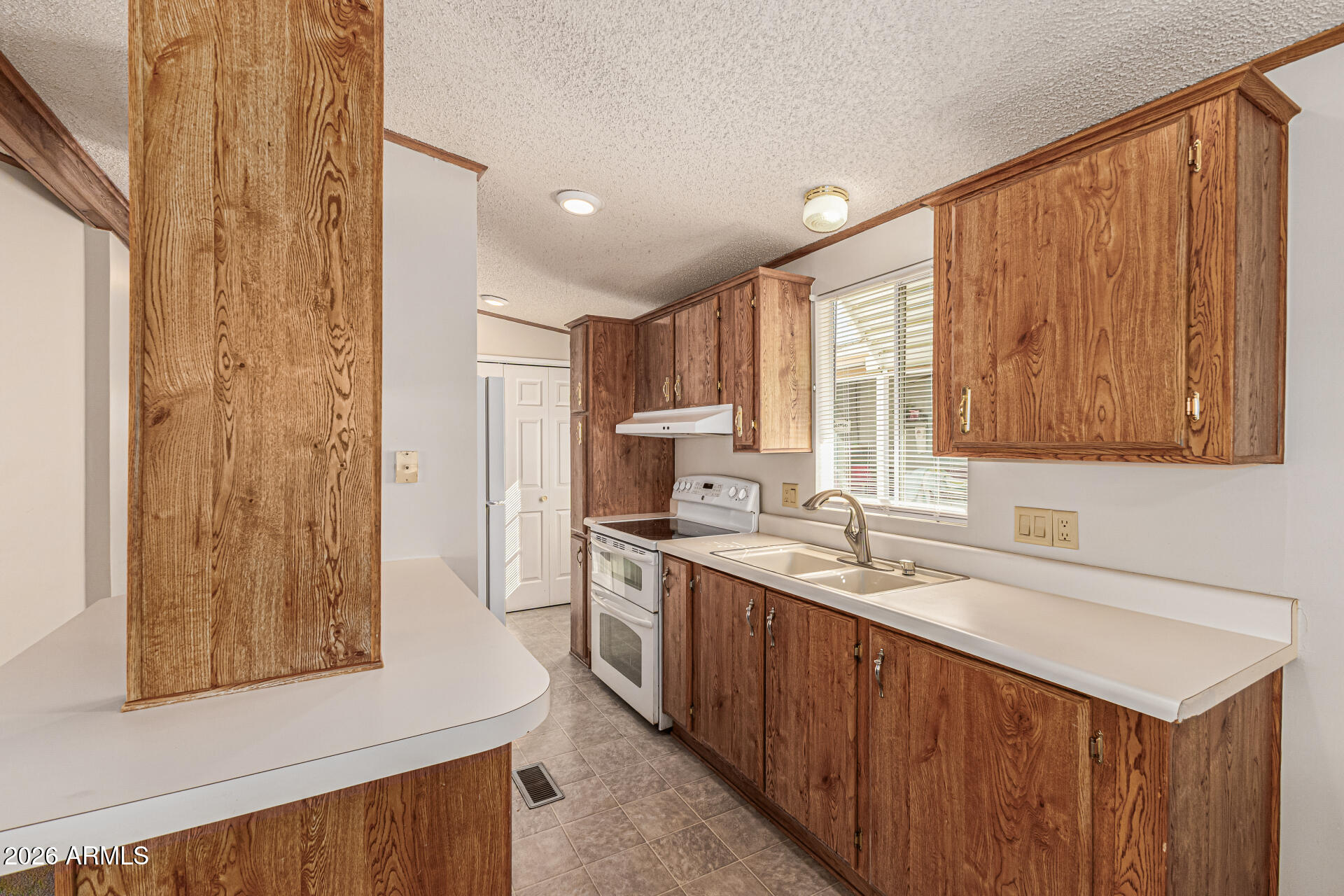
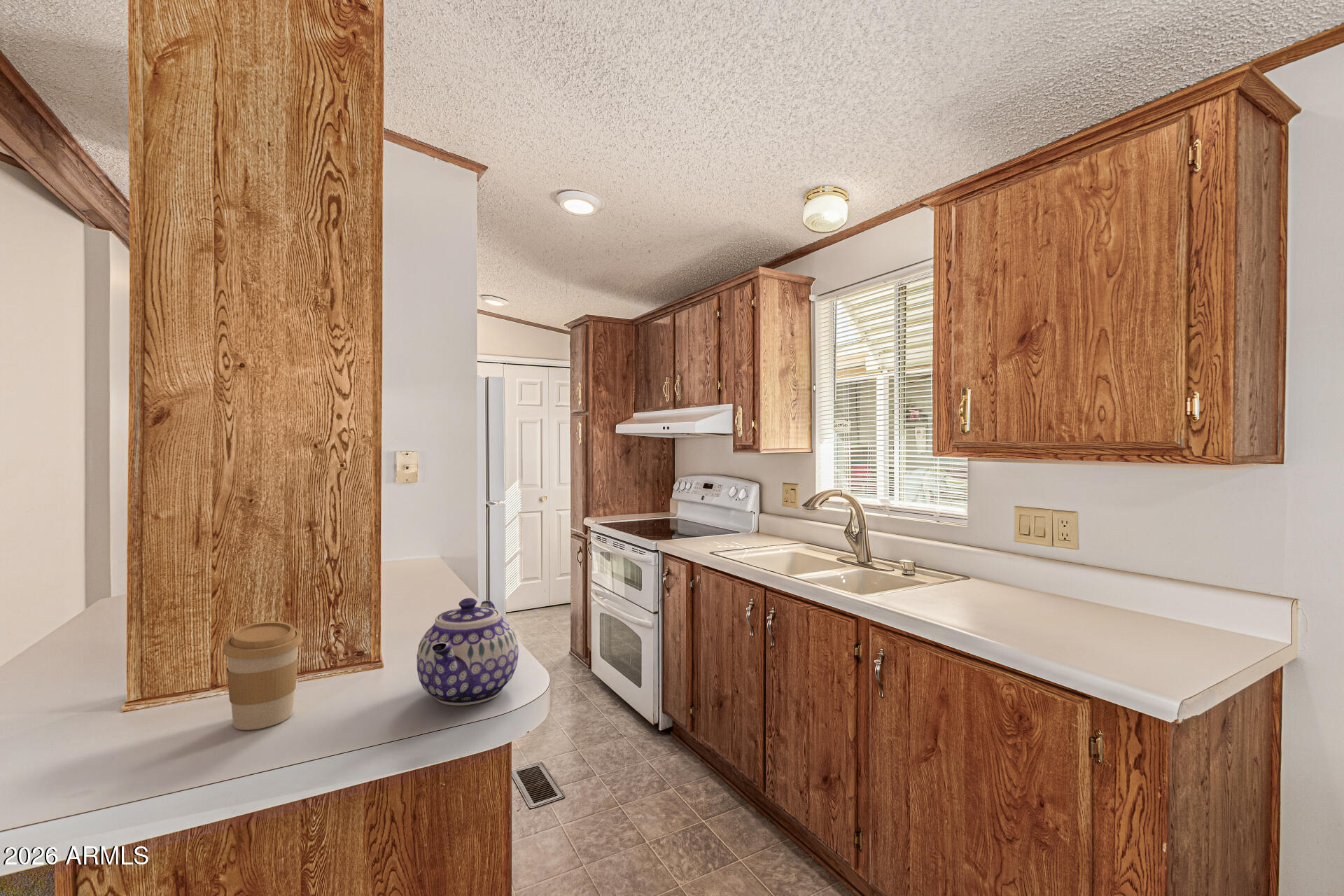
+ coffee cup [222,621,303,731]
+ teapot [416,597,519,706]
